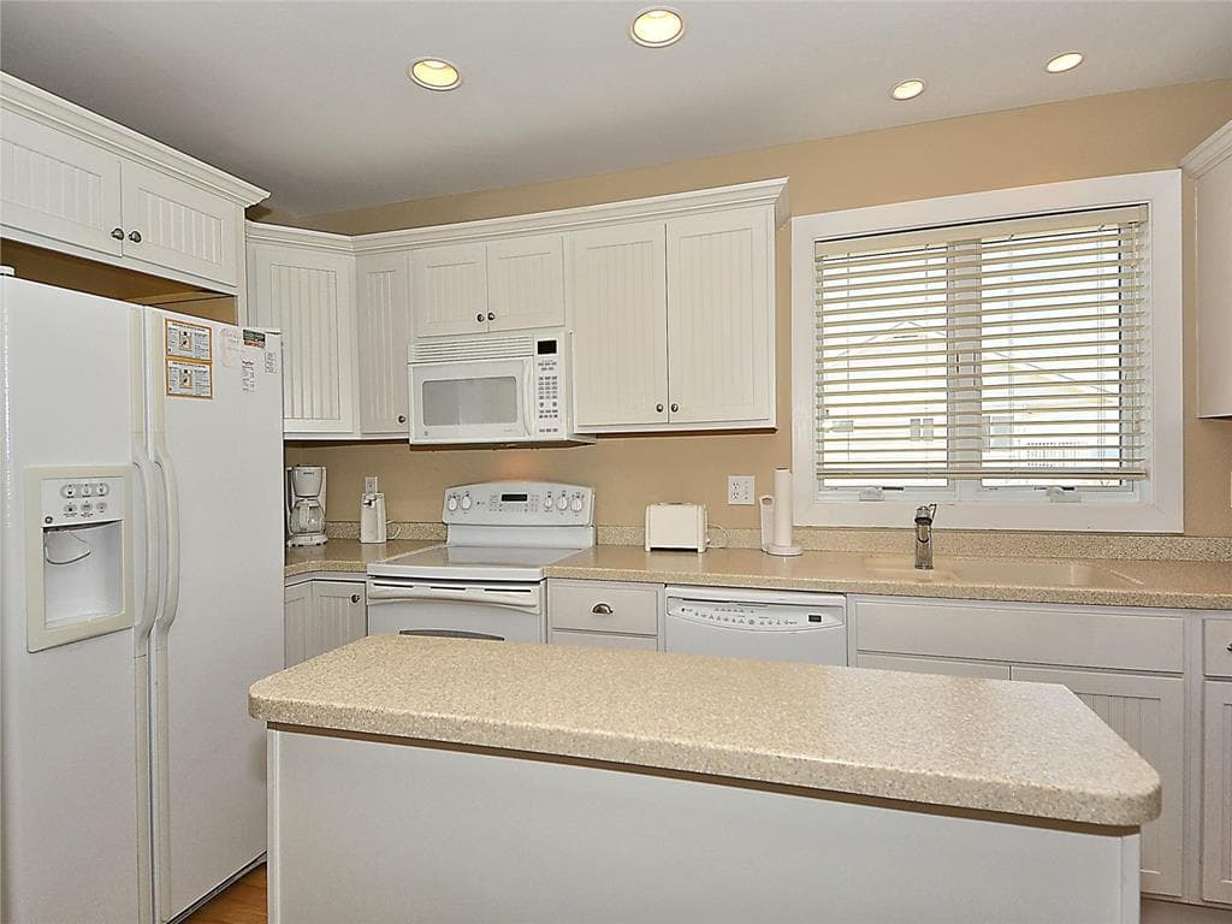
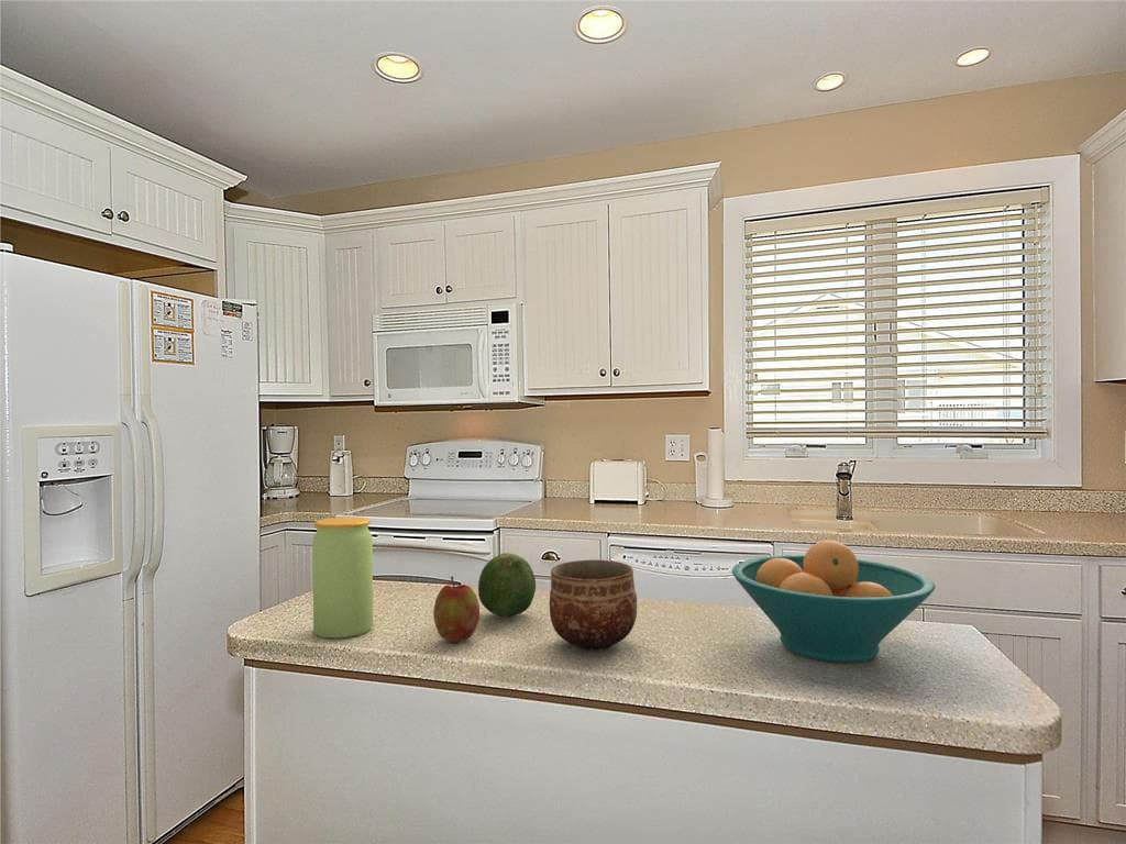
+ fruit bowl [731,540,936,664]
+ fruit [477,552,537,618]
+ apple [432,576,481,644]
+ jar [311,515,374,640]
+ bowl [549,559,638,651]
